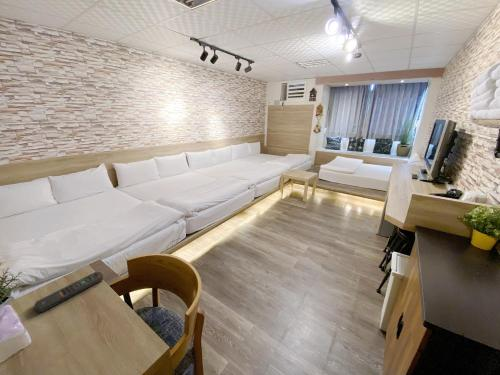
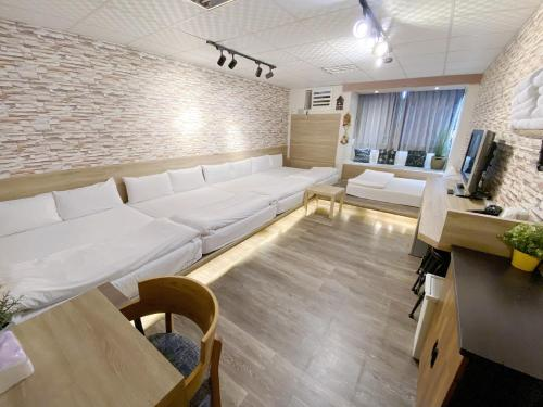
- remote control [33,271,104,313]
